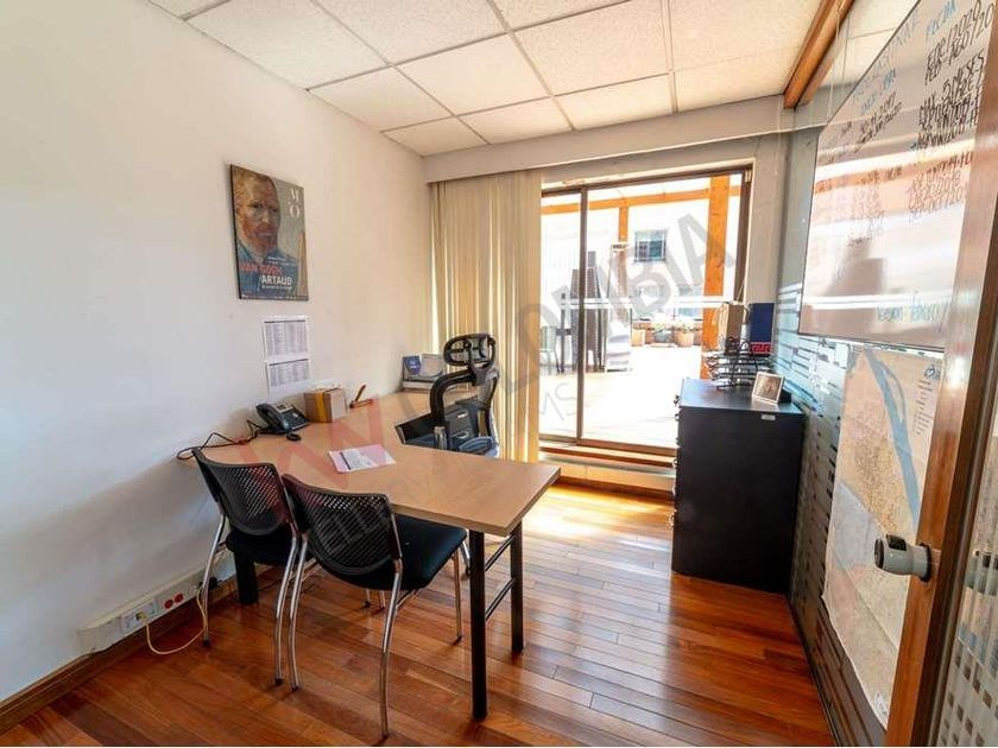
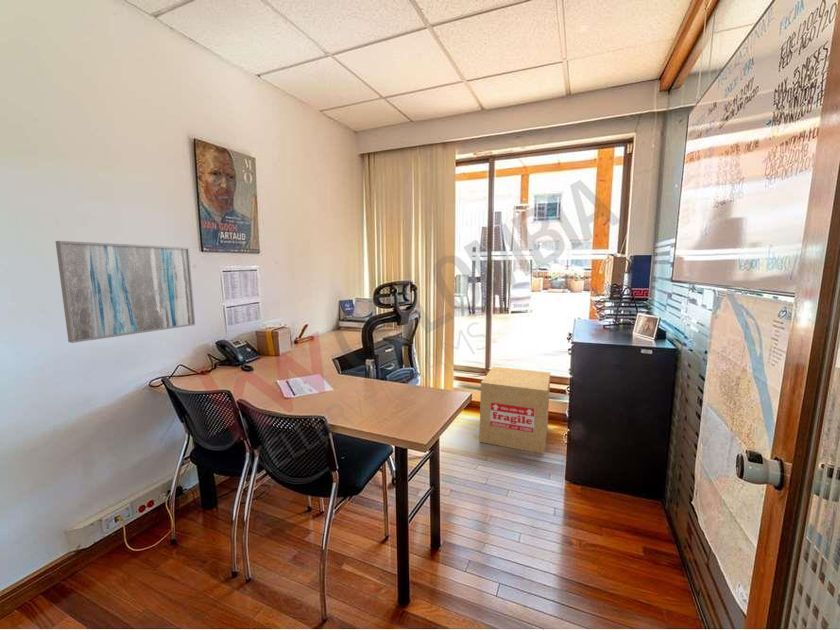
+ wall art [54,240,196,344]
+ cardboard box [478,366,551,455]
